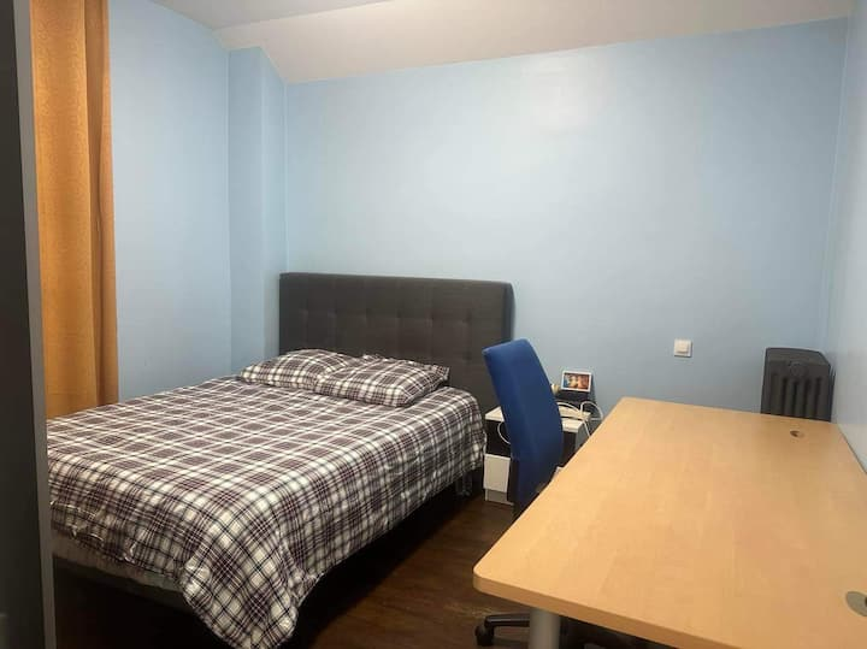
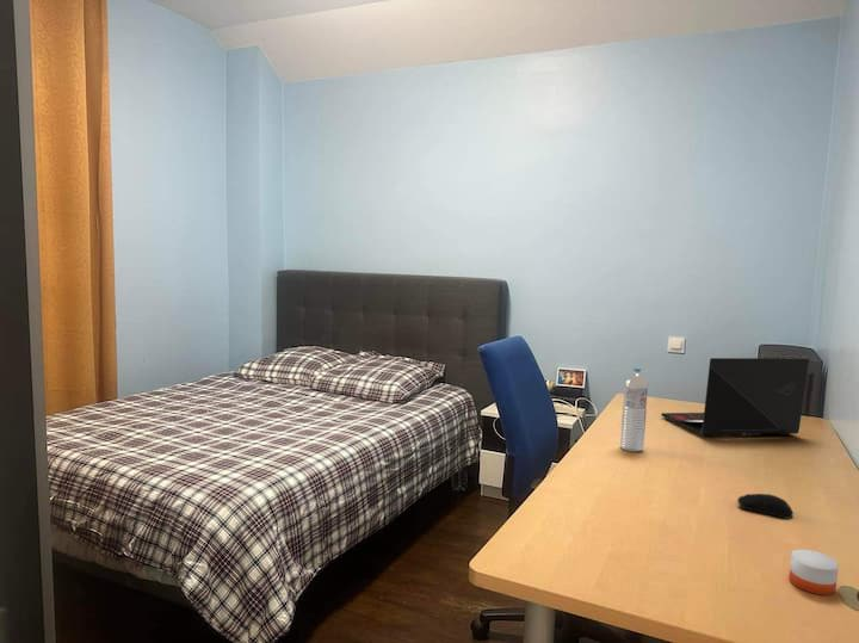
+ laptop [660,357,810,438]
+ water bottle [619,366,649,453]
+ computer mouse [736,493,793,520]
+ candle [787,544,840,596]
